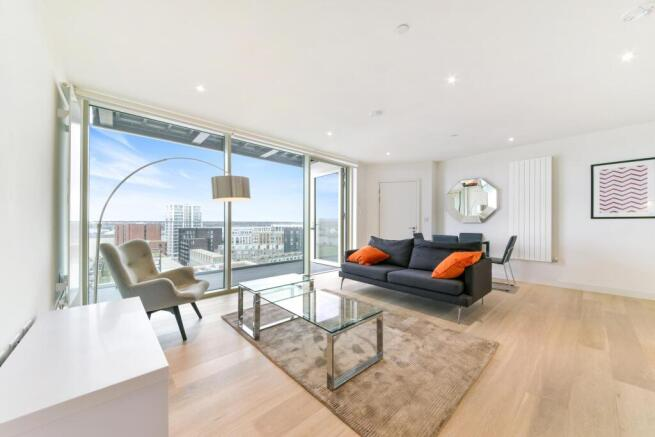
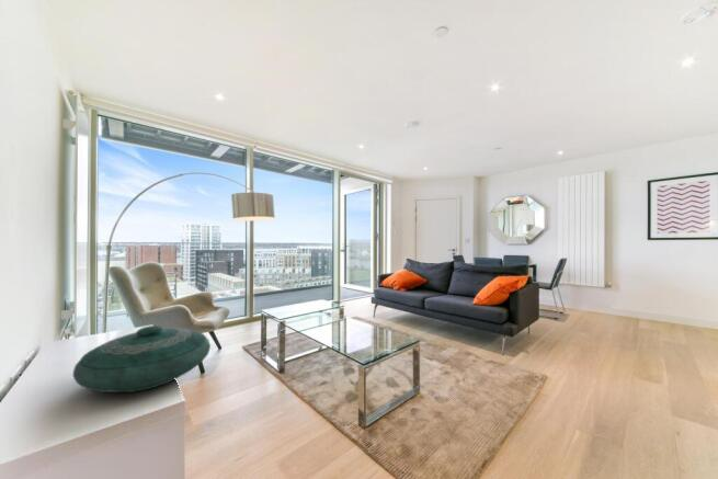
+ decorative bowl [72,324,212,394]
